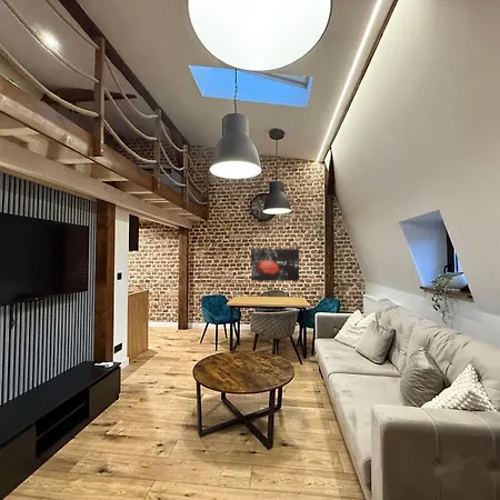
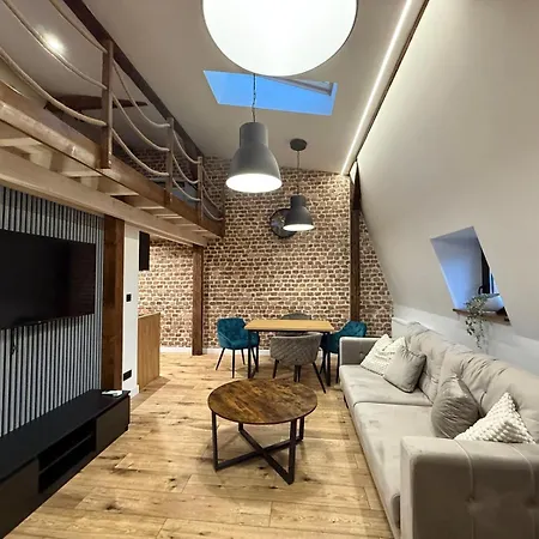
- wall art [250,248,300,282]
